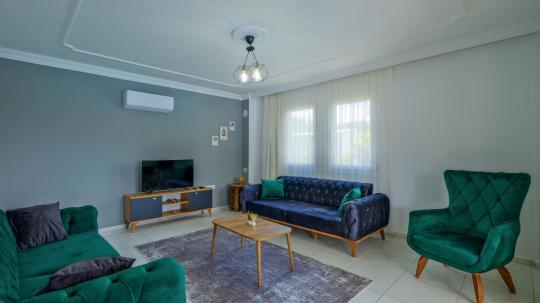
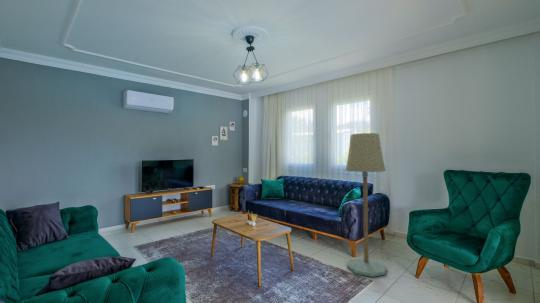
+ floor lamp [345,132,387,278]
